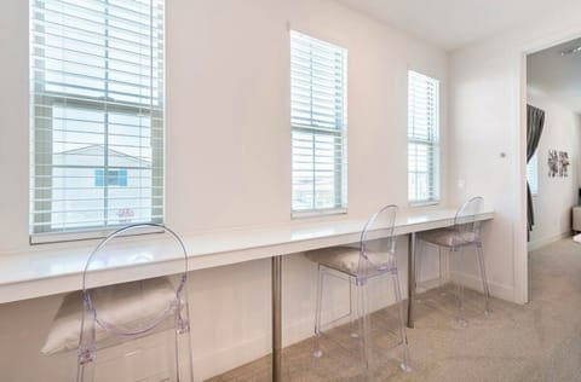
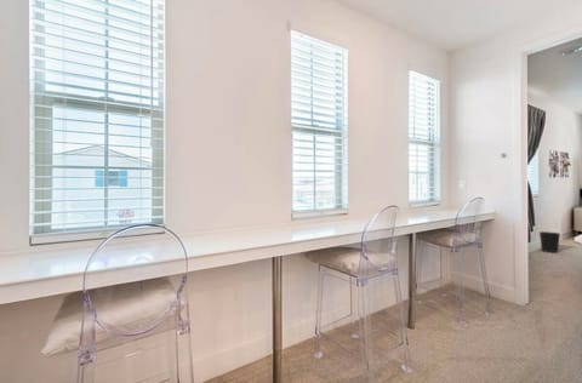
+ wastebasket [538,230,561,253]
